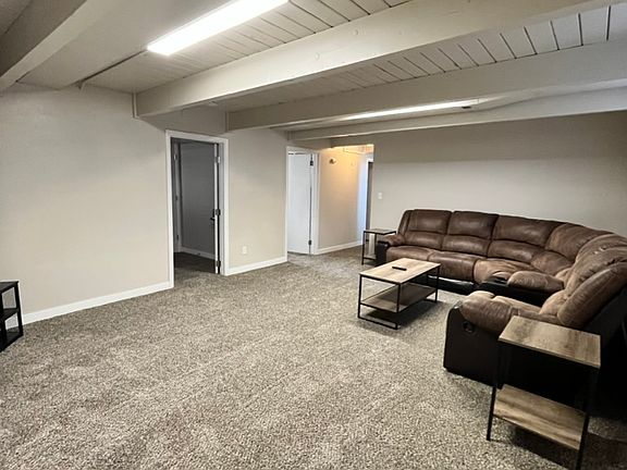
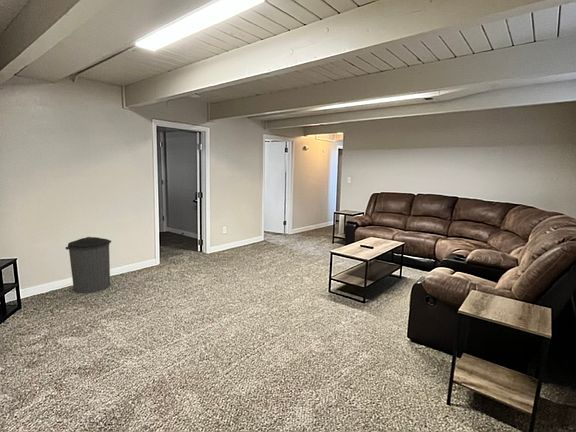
+ trash can [65,236,112,294]
